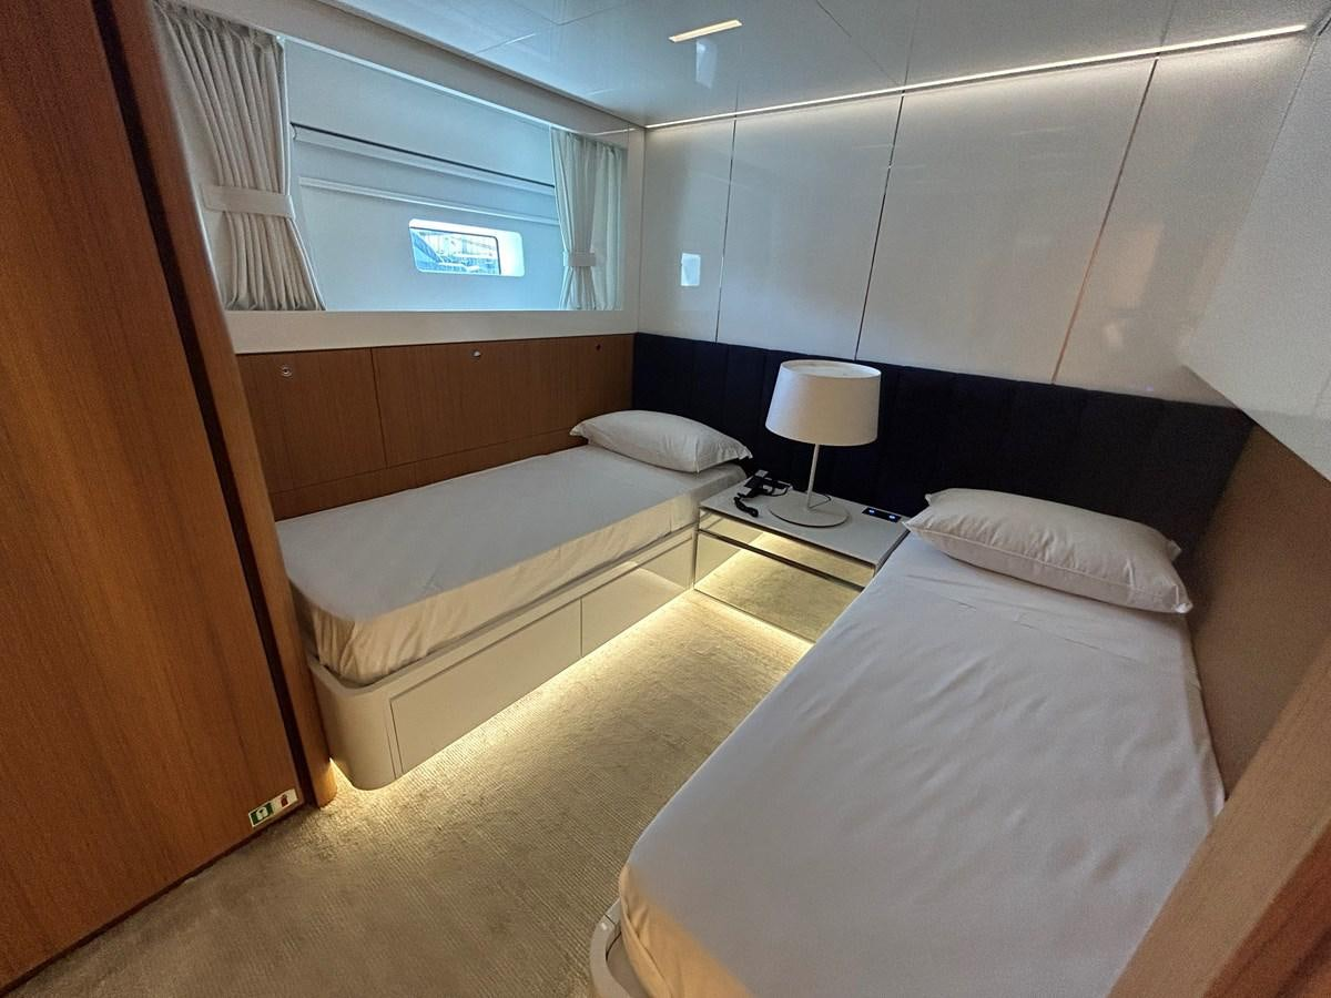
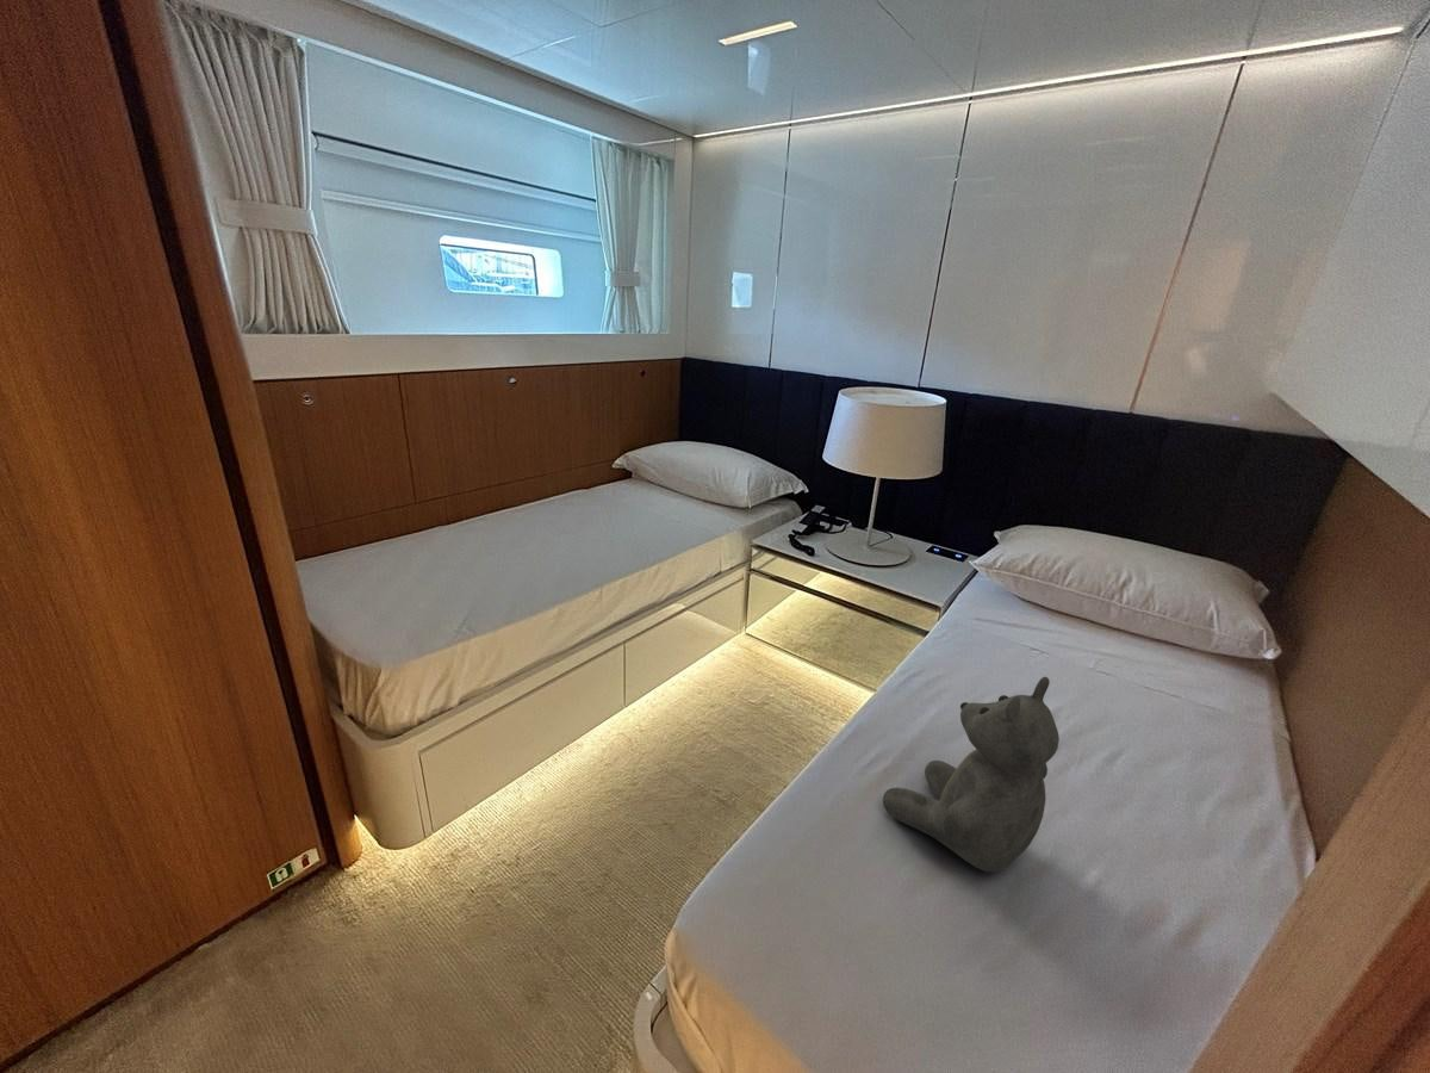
+ teddy bear [882,676,1061,874]
